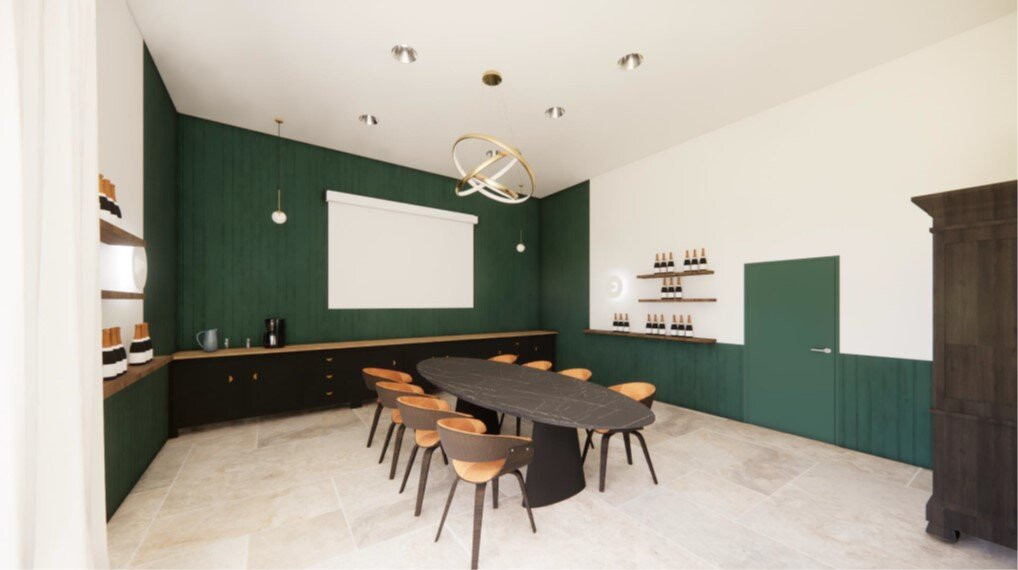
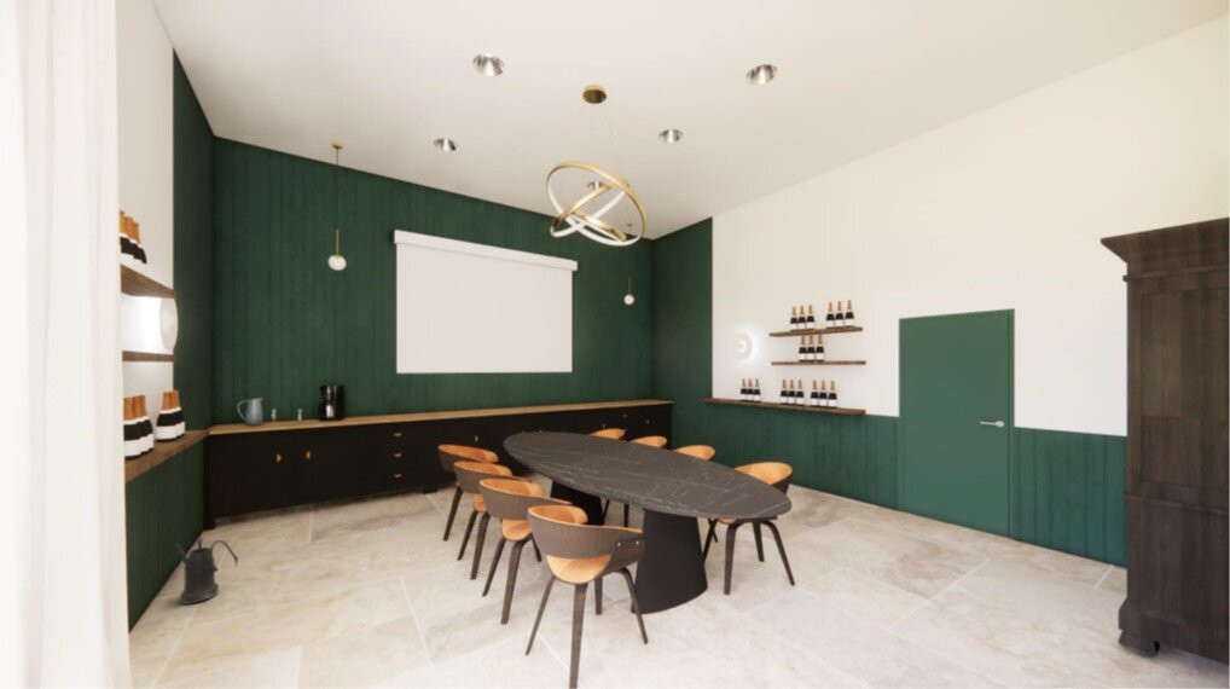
+ watering can [173,538,239,606]
